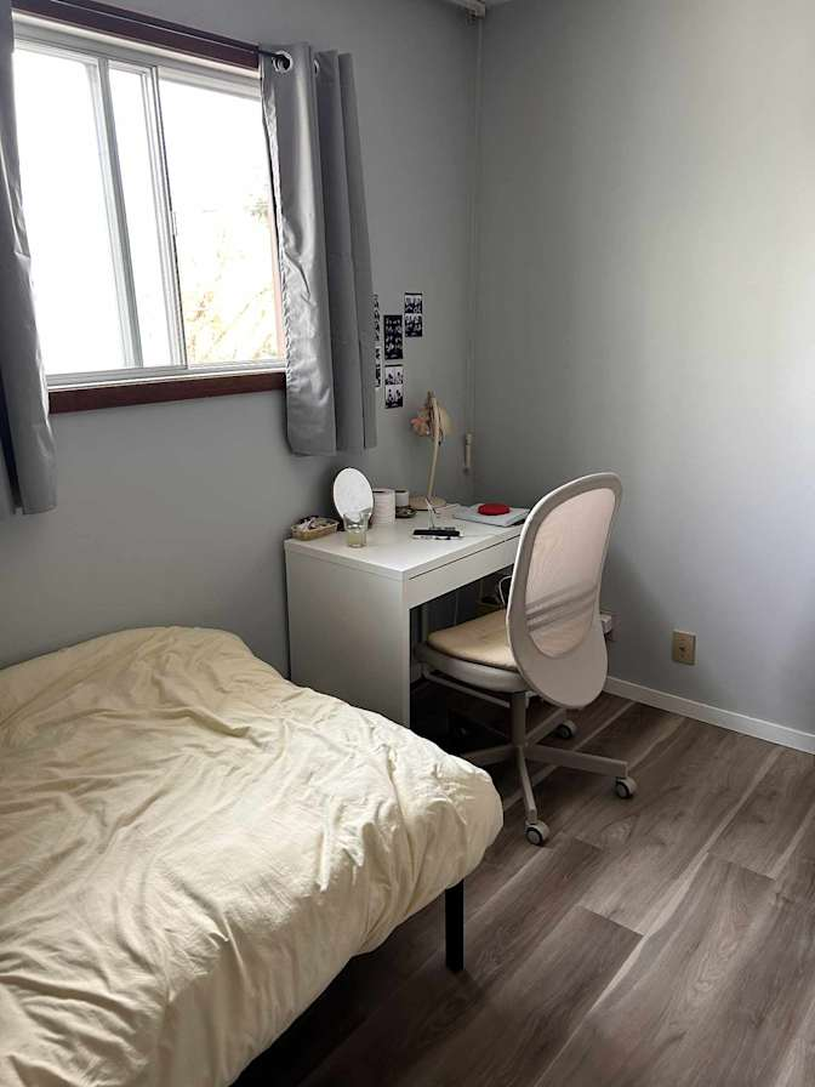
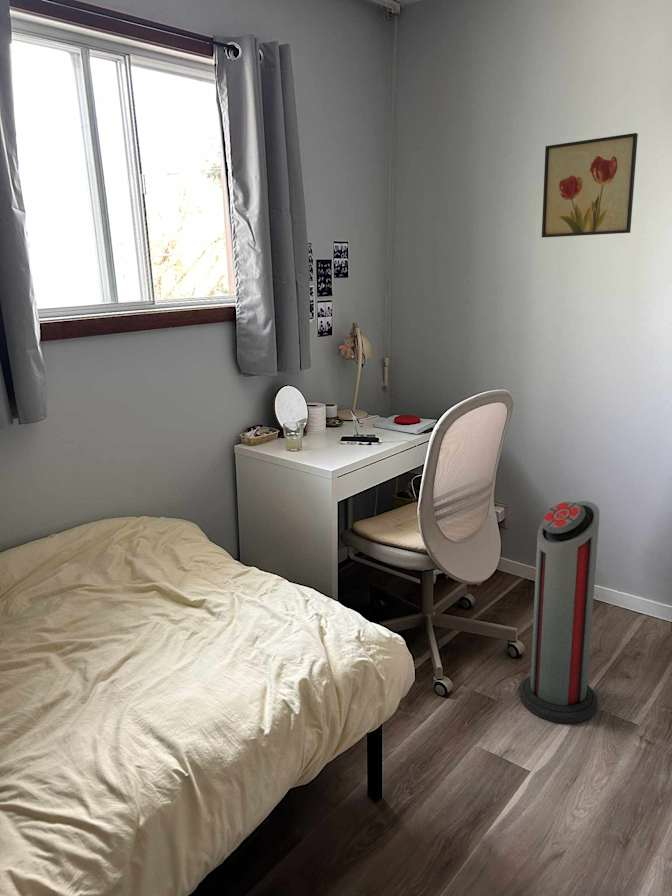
+ wall art [541,132,639,239]
+ air purifier [518,500,600,724]
